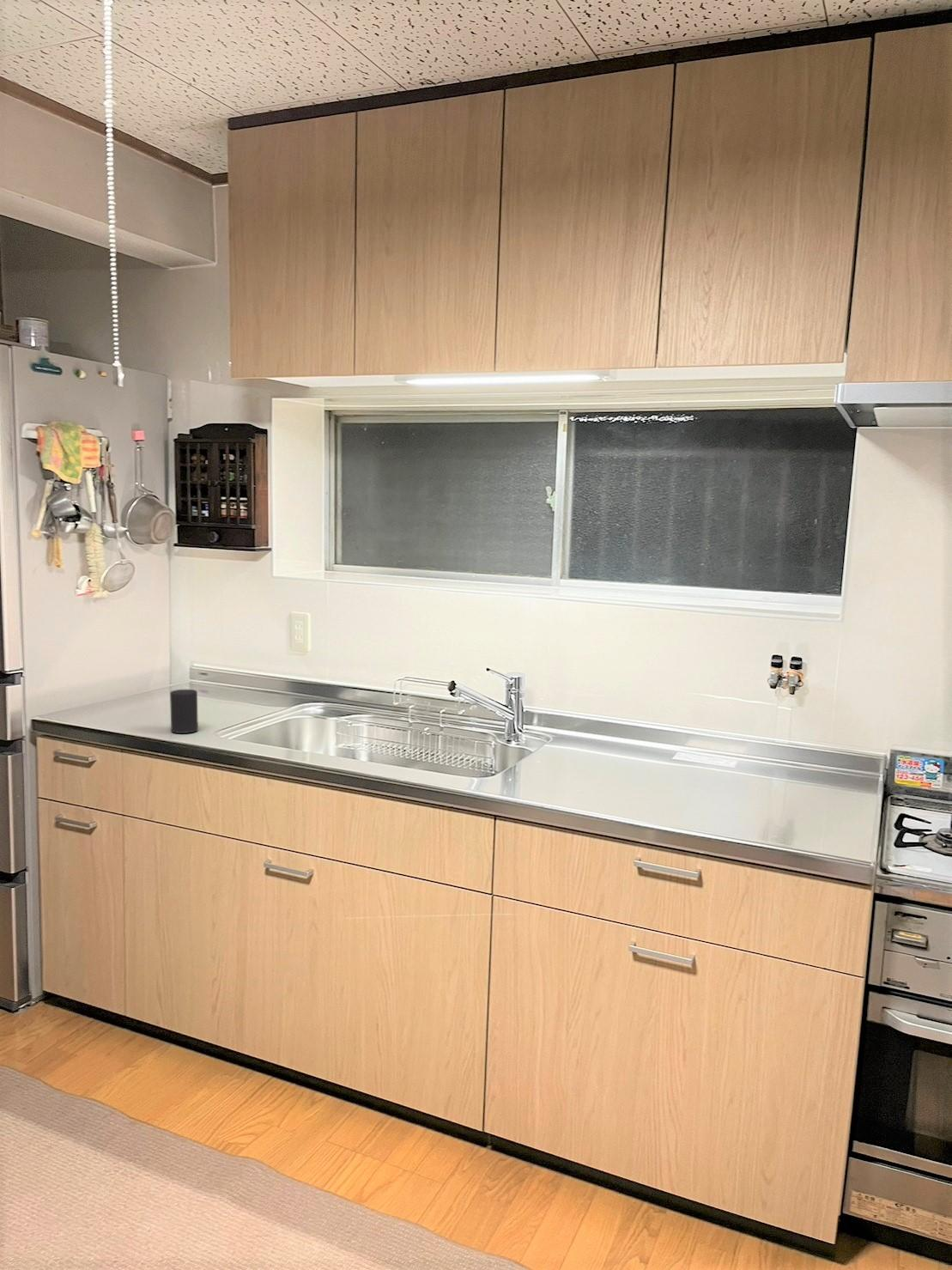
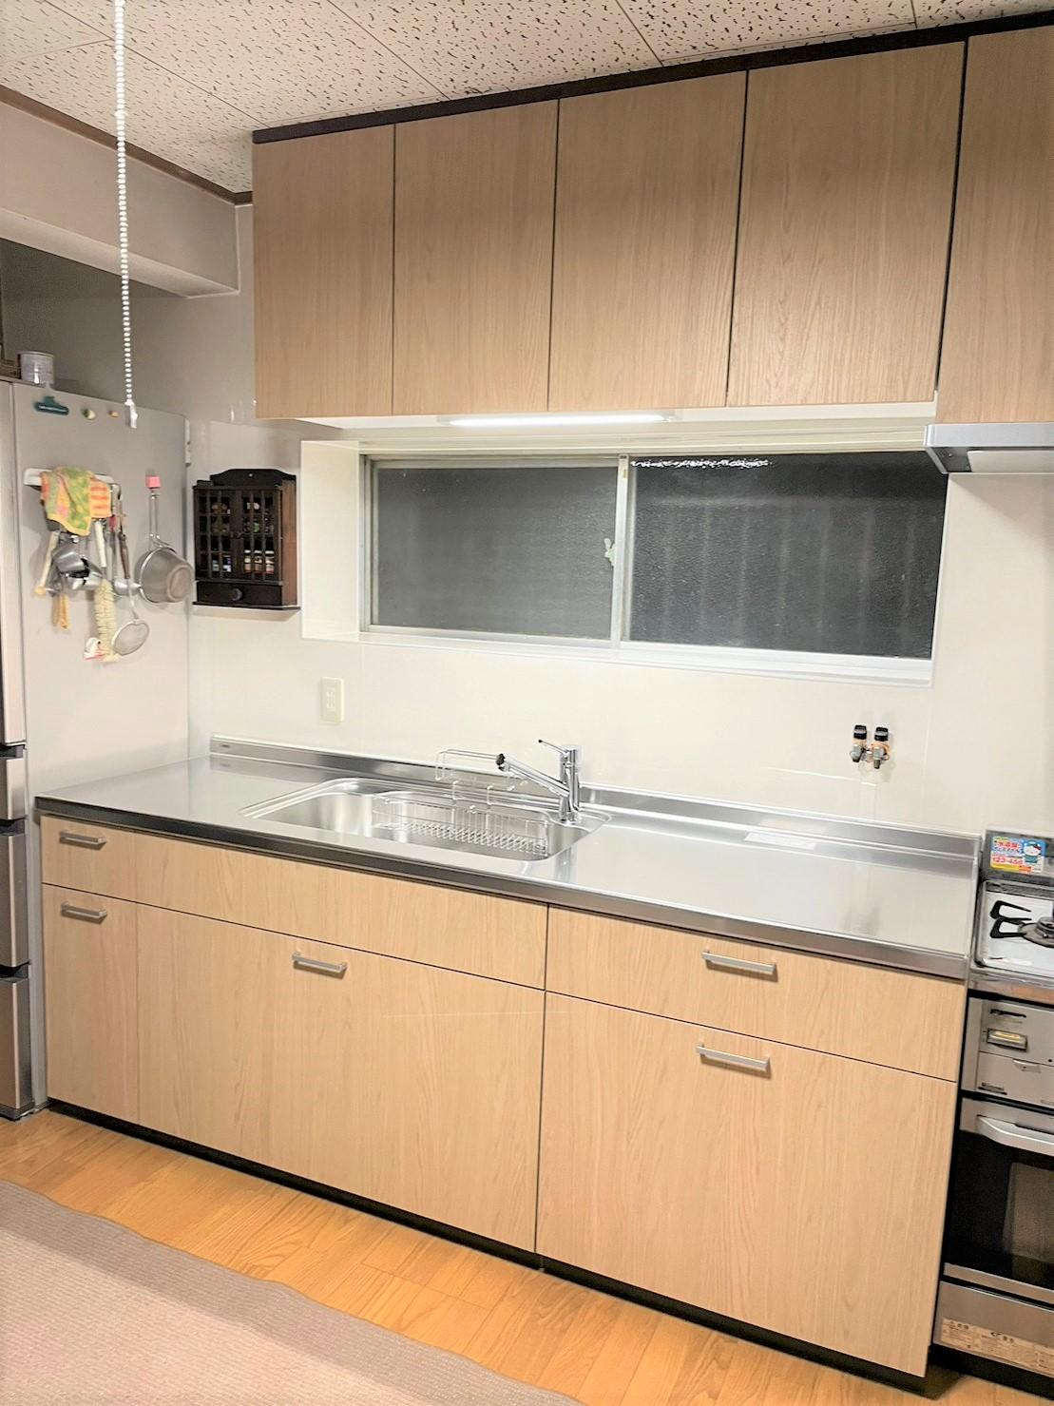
- cup [169,689,199,734]
